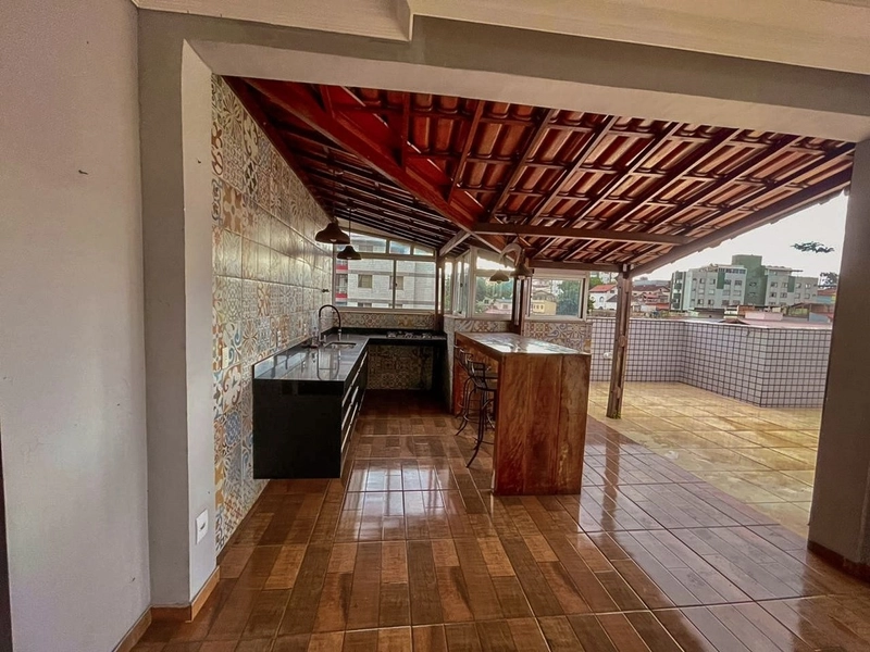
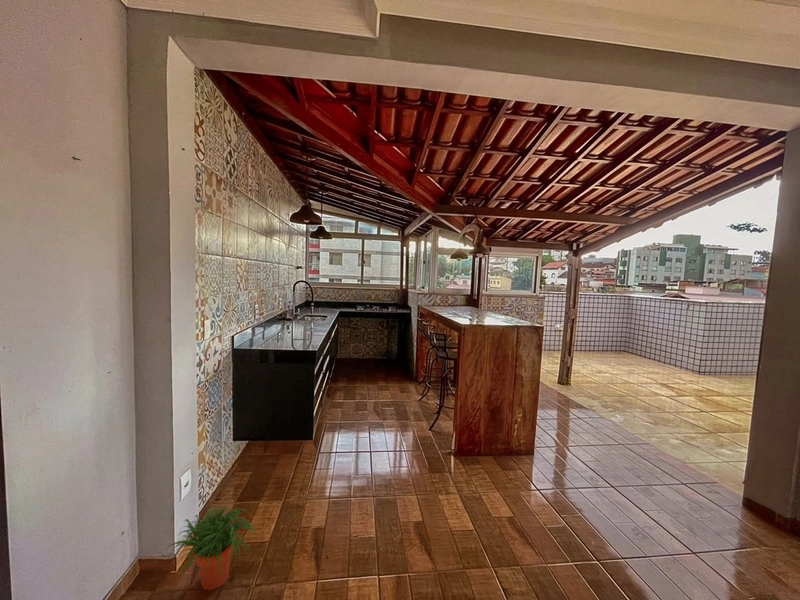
+ potted plant [165,504,258,591]
